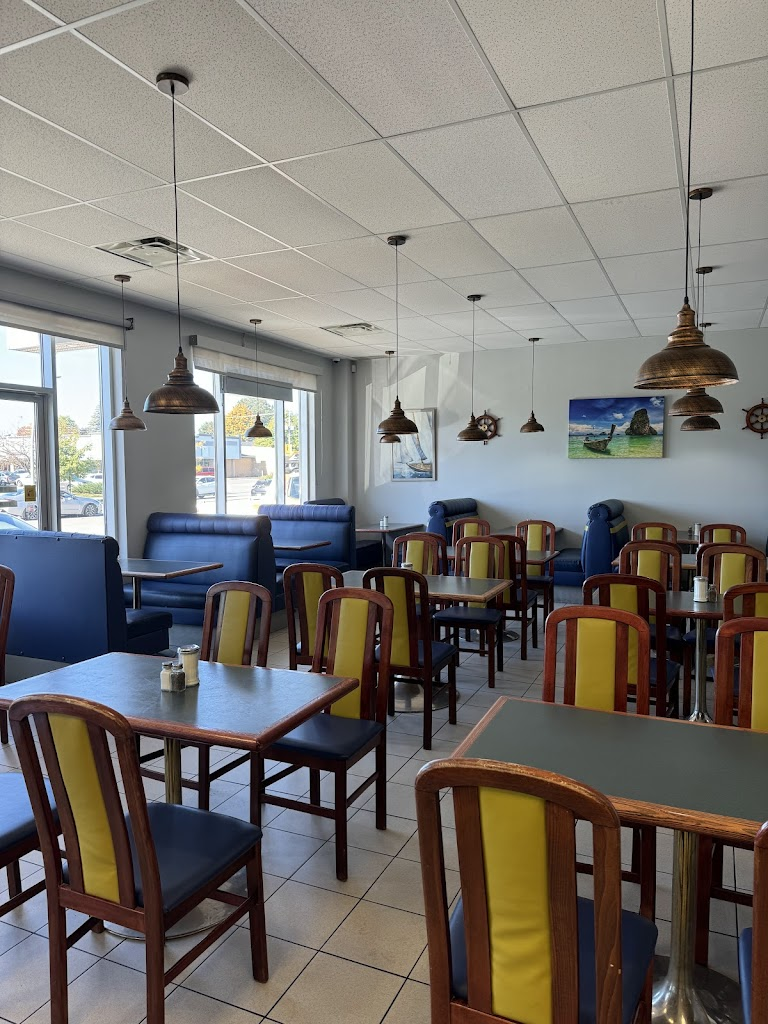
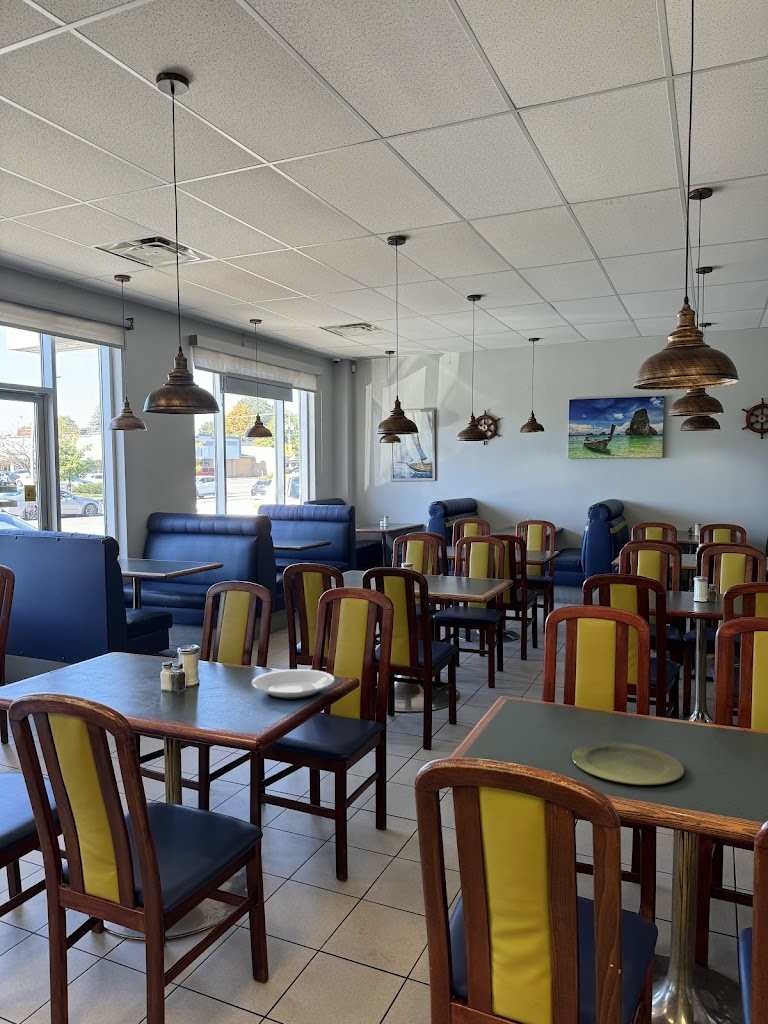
+ plate [251,668,336,701]
+ plate [571,741,685,786]
